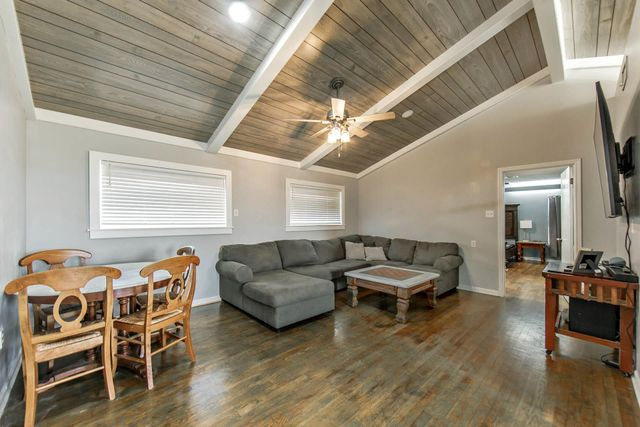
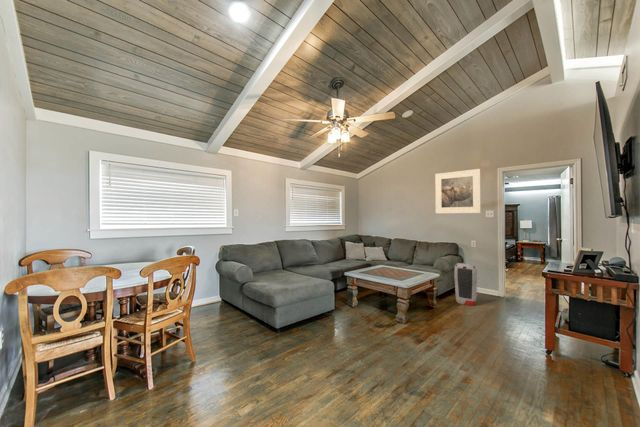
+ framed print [434,168,482,214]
+ air purifier [453,262,478,307]
